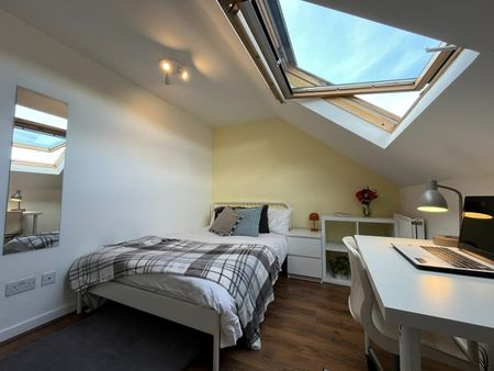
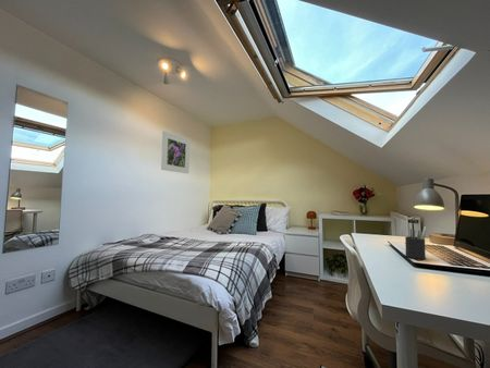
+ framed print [160,130,191,174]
+ pen holder [404,225,427,260]
